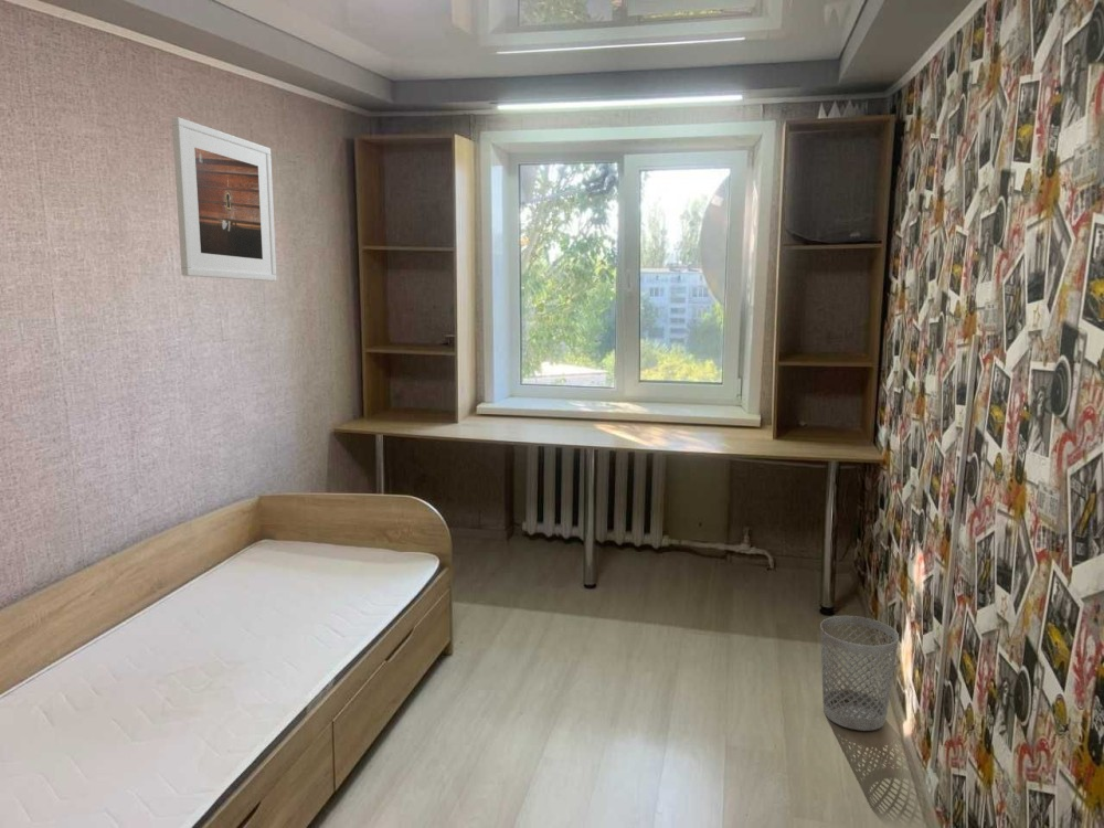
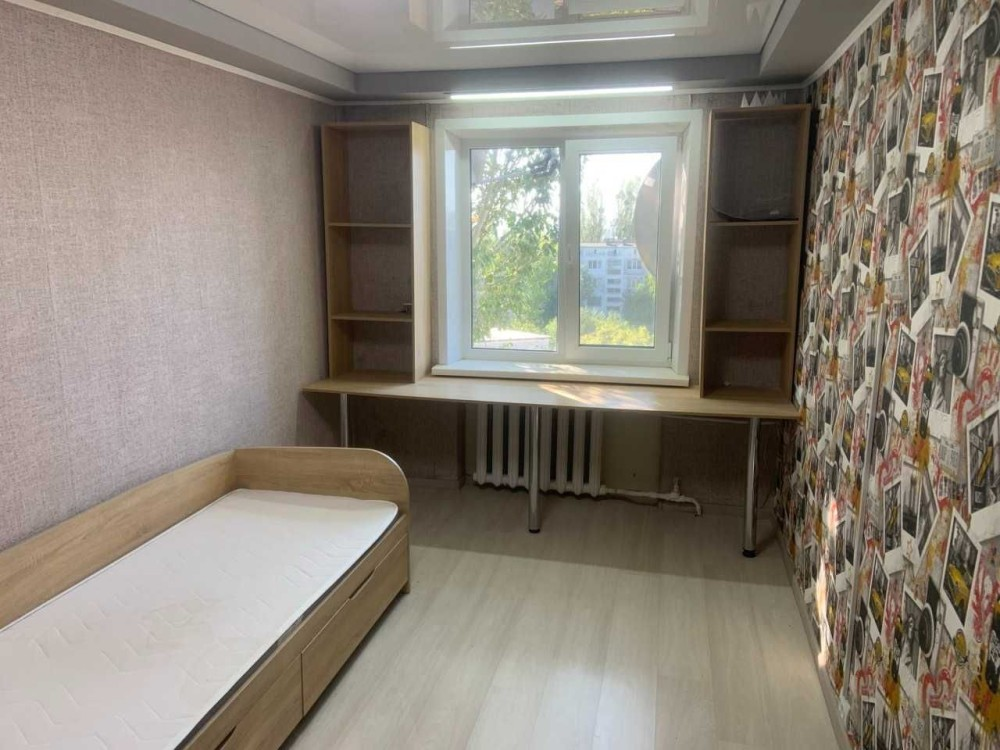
- wastebasket [819,615,900,732]
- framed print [171,116,278,283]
